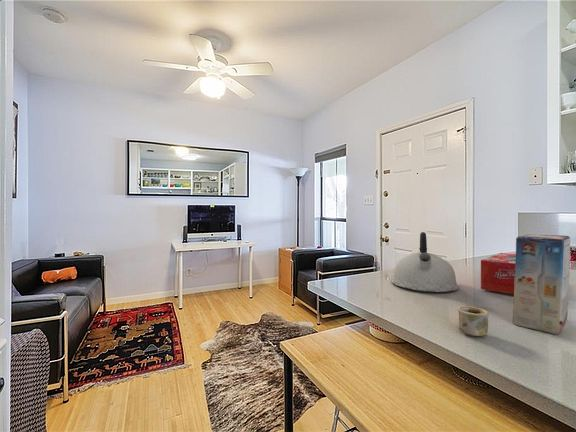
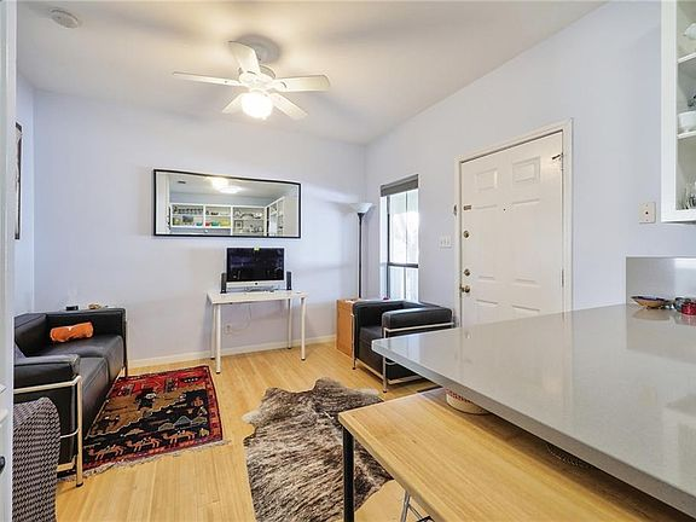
- cereal box [457,234,571,337]
- kettle [390,231,459,293]
- tissue box [480,252,516,295]
